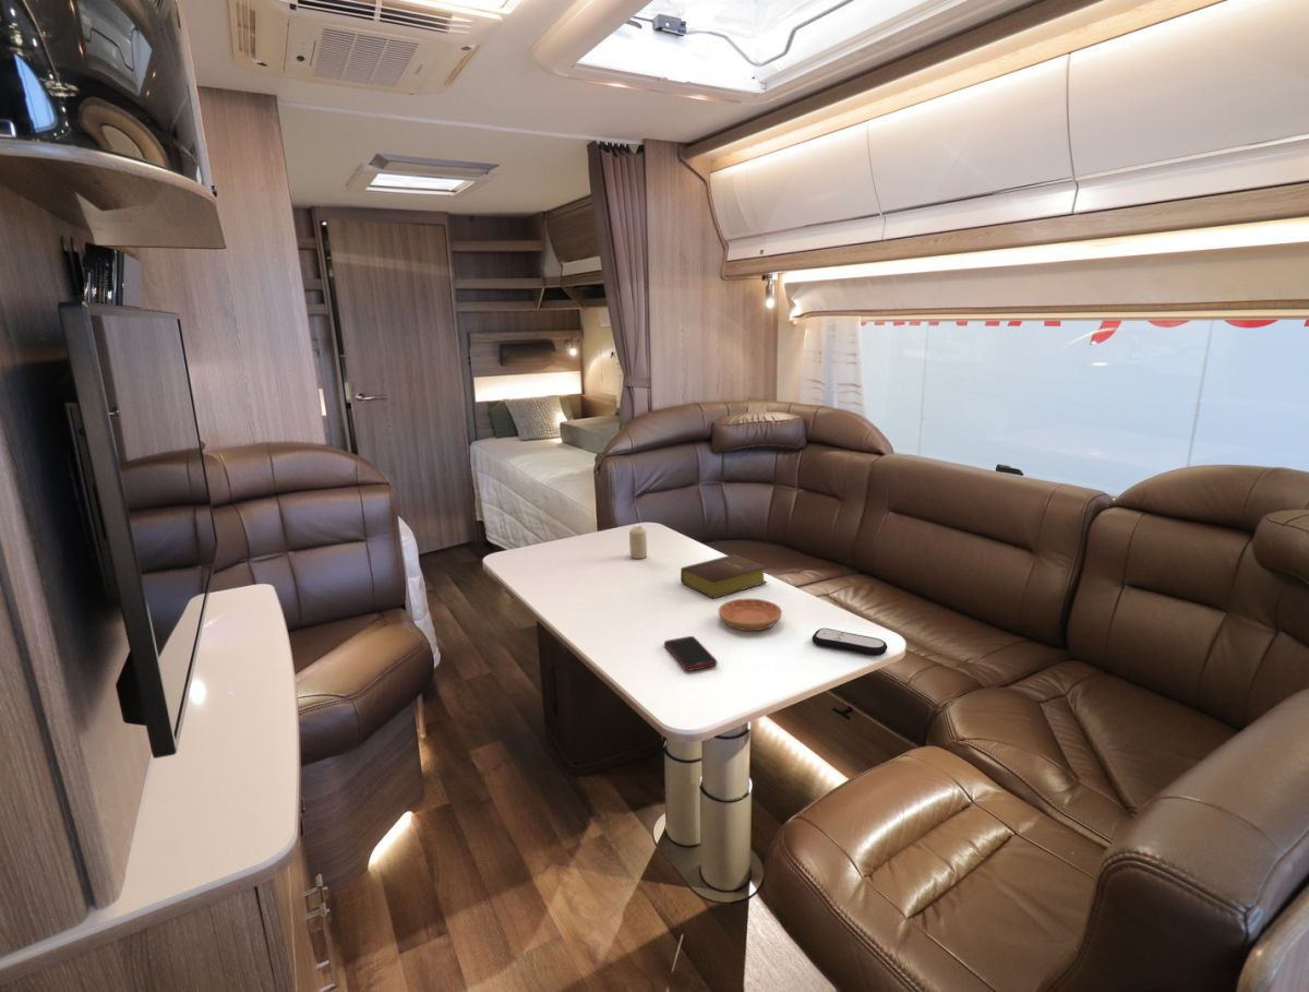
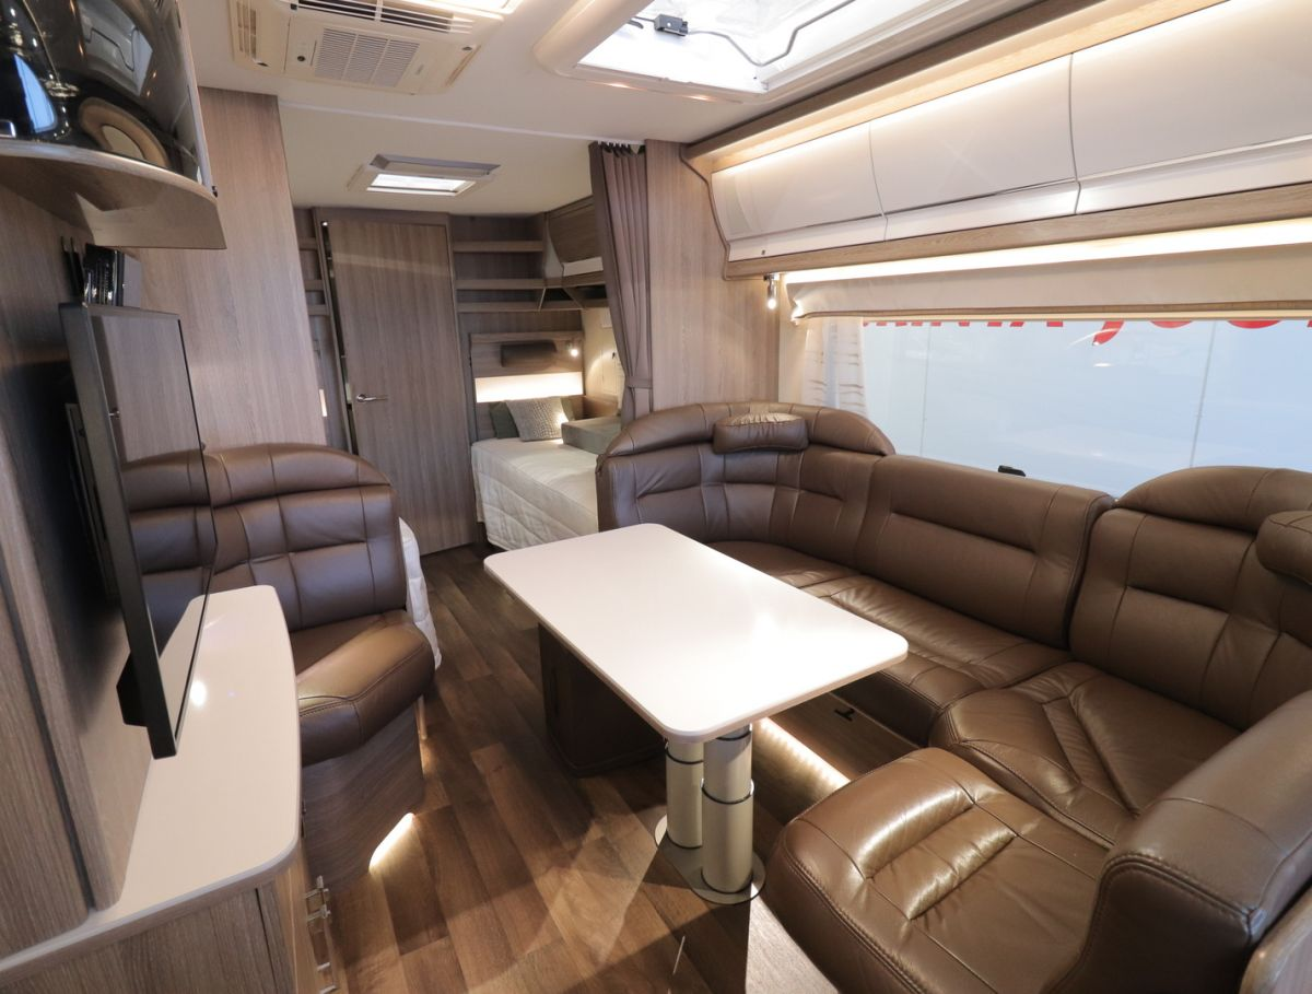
- bible [680,553,768,599]
- remote control [810,628,889,657]
- candle [628,525,648,560]
- cell phone [663,635,718,672]
- saucer [718,598,783,632]
